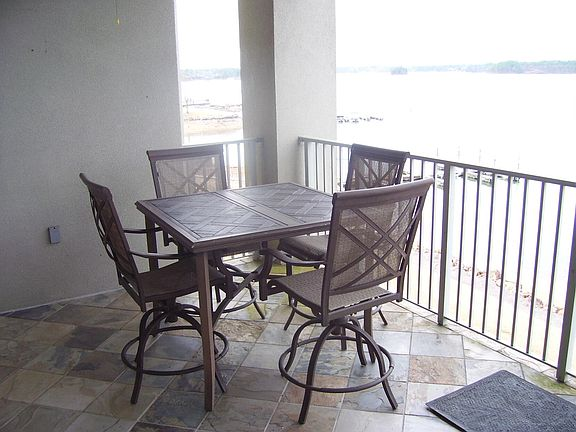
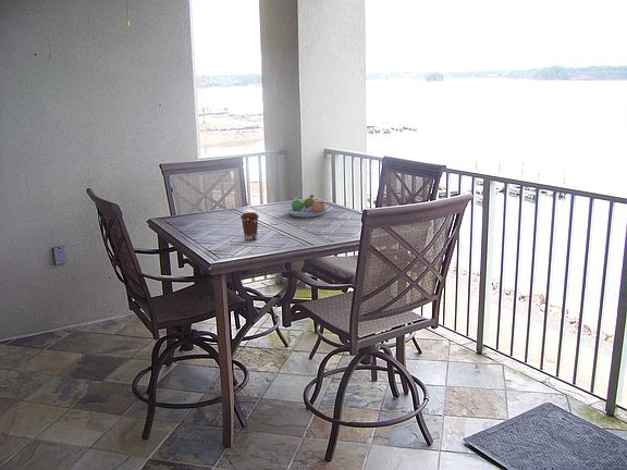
+ coffee cup [239,211,260,242]
+ fruit bowl [285,194,329,218]
